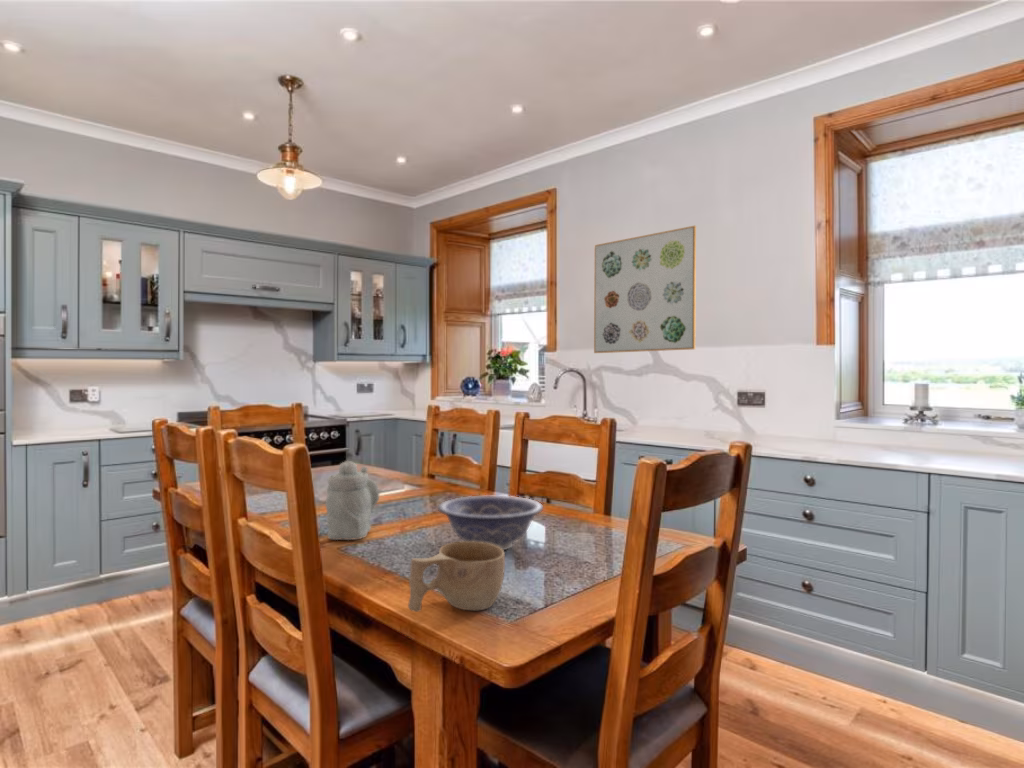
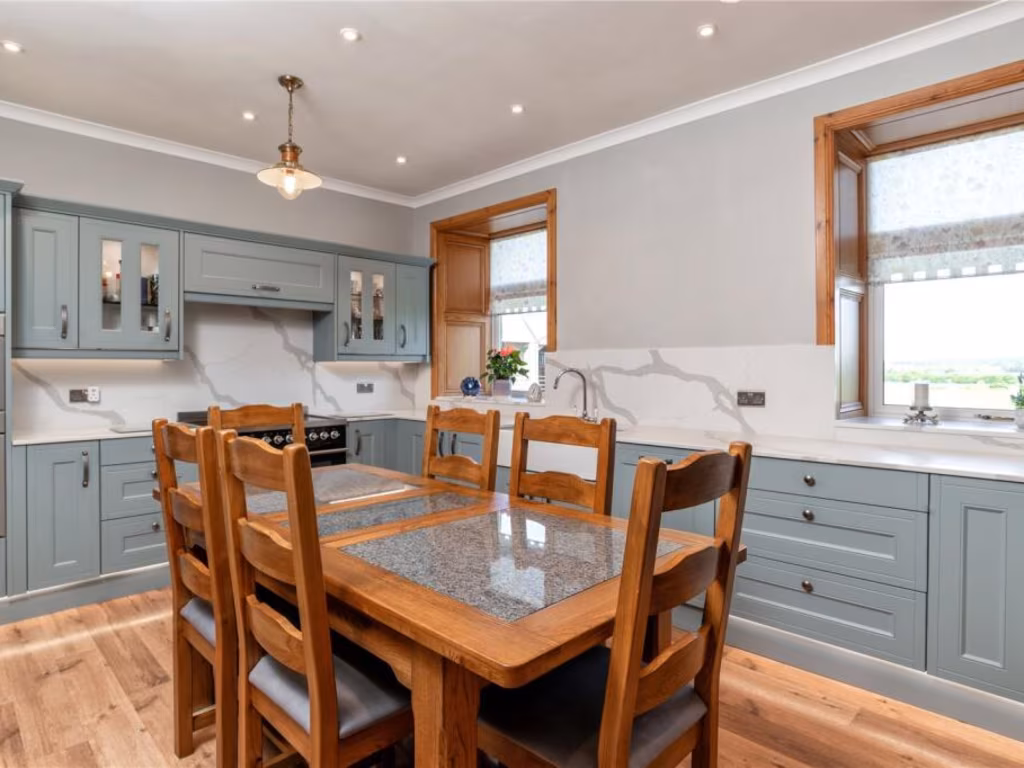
- teapot [325,459,380,541]
- wall art [593,225,697,354]
- decorative bowl [437,495,544,551]
- cup [407,540,506,613]
